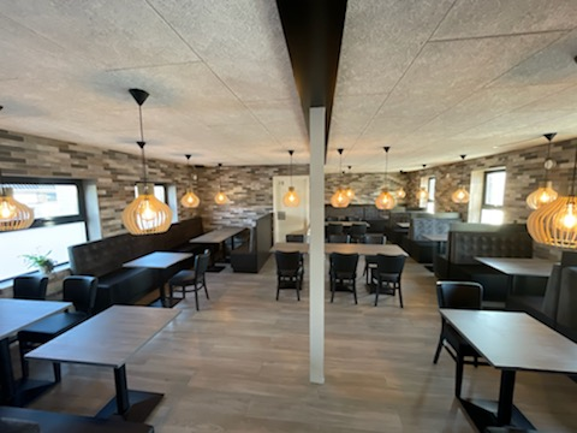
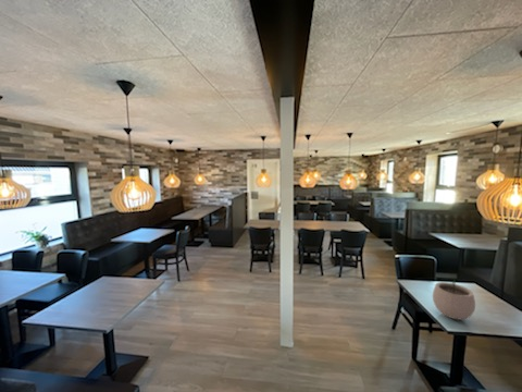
+ plant pot [432,277,476,321]
